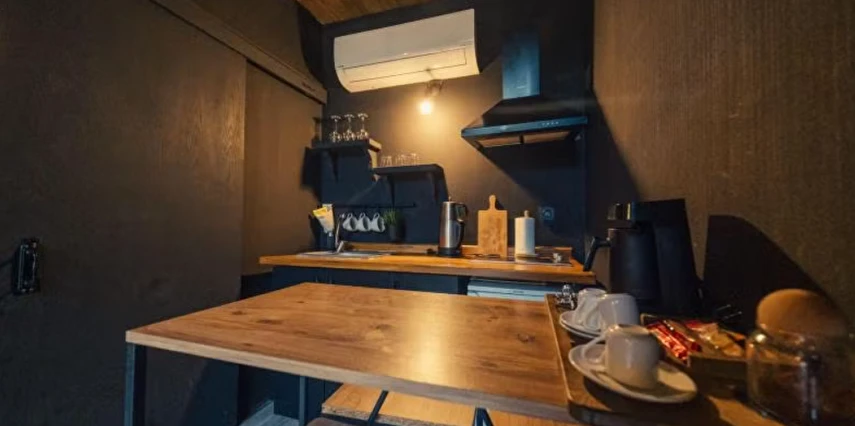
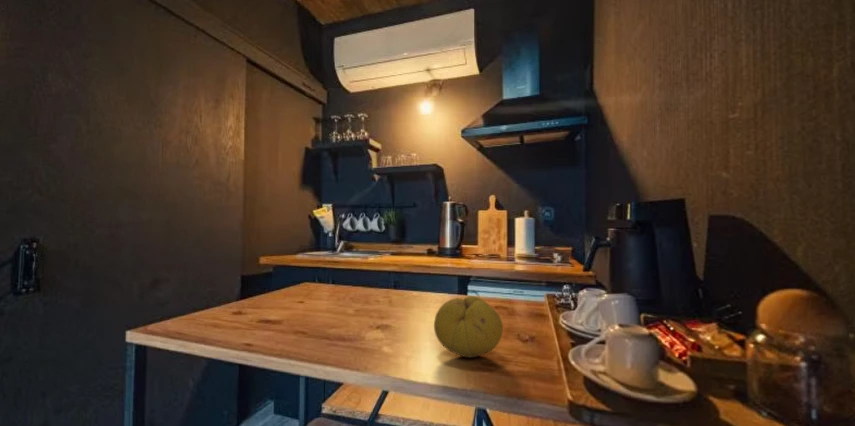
+ fruit [433,295,504,358]
